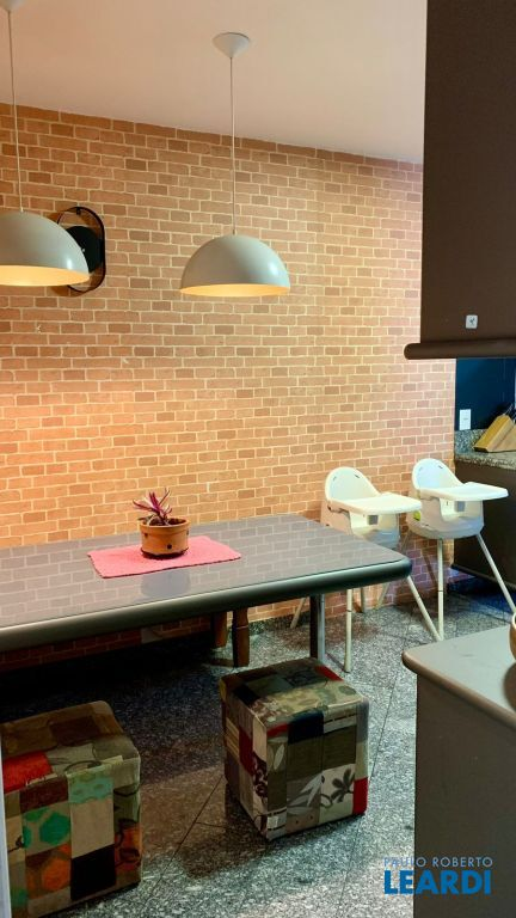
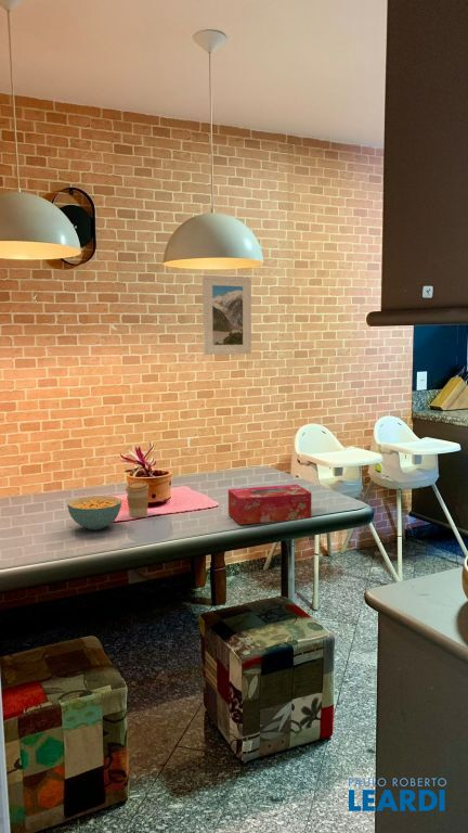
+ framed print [202,274,252,356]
+ tissue box [227,484,313,526]
+ coffee cup [125,480,151,518]
+ cereal bowl [66,495,122,530]
